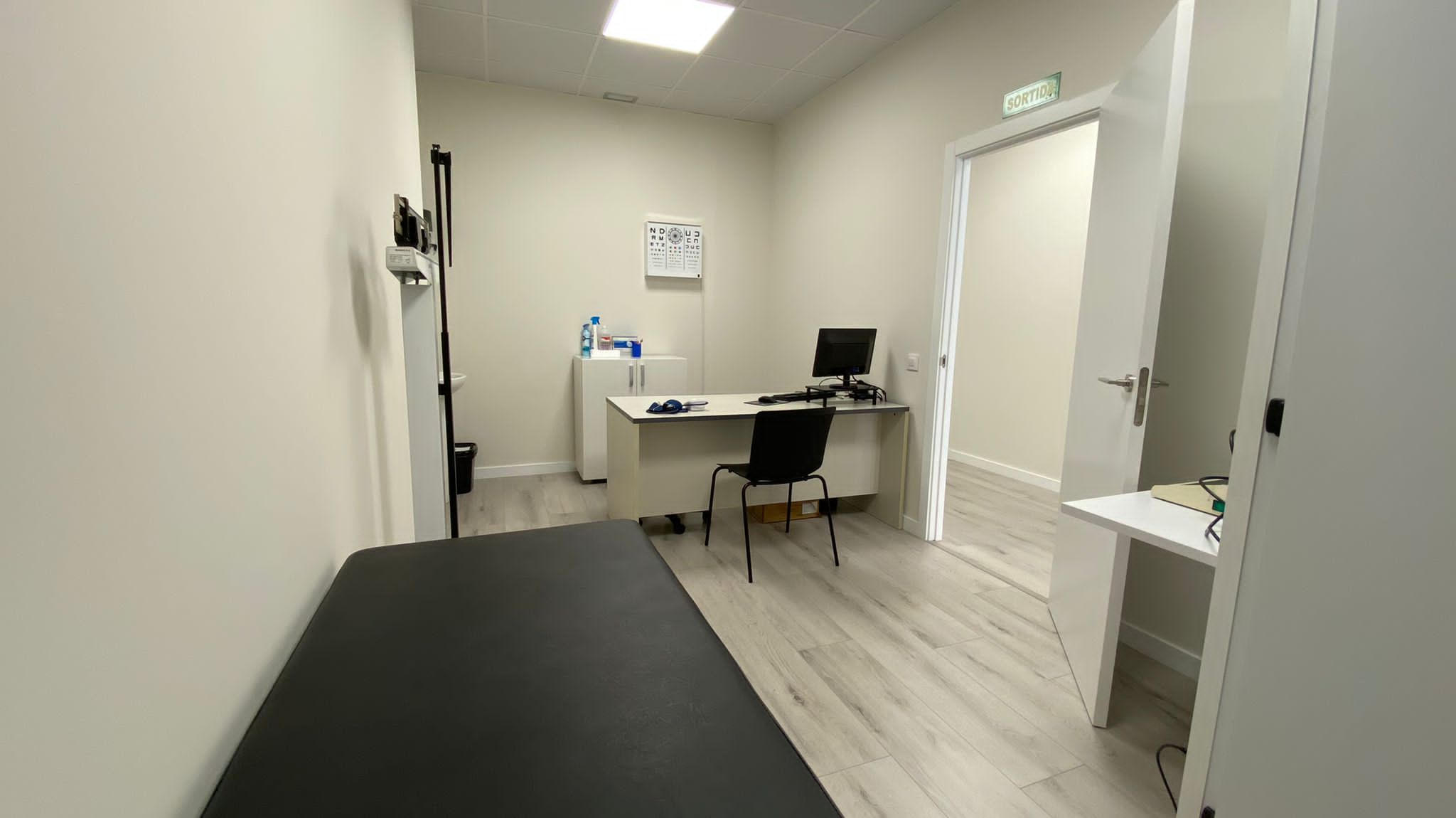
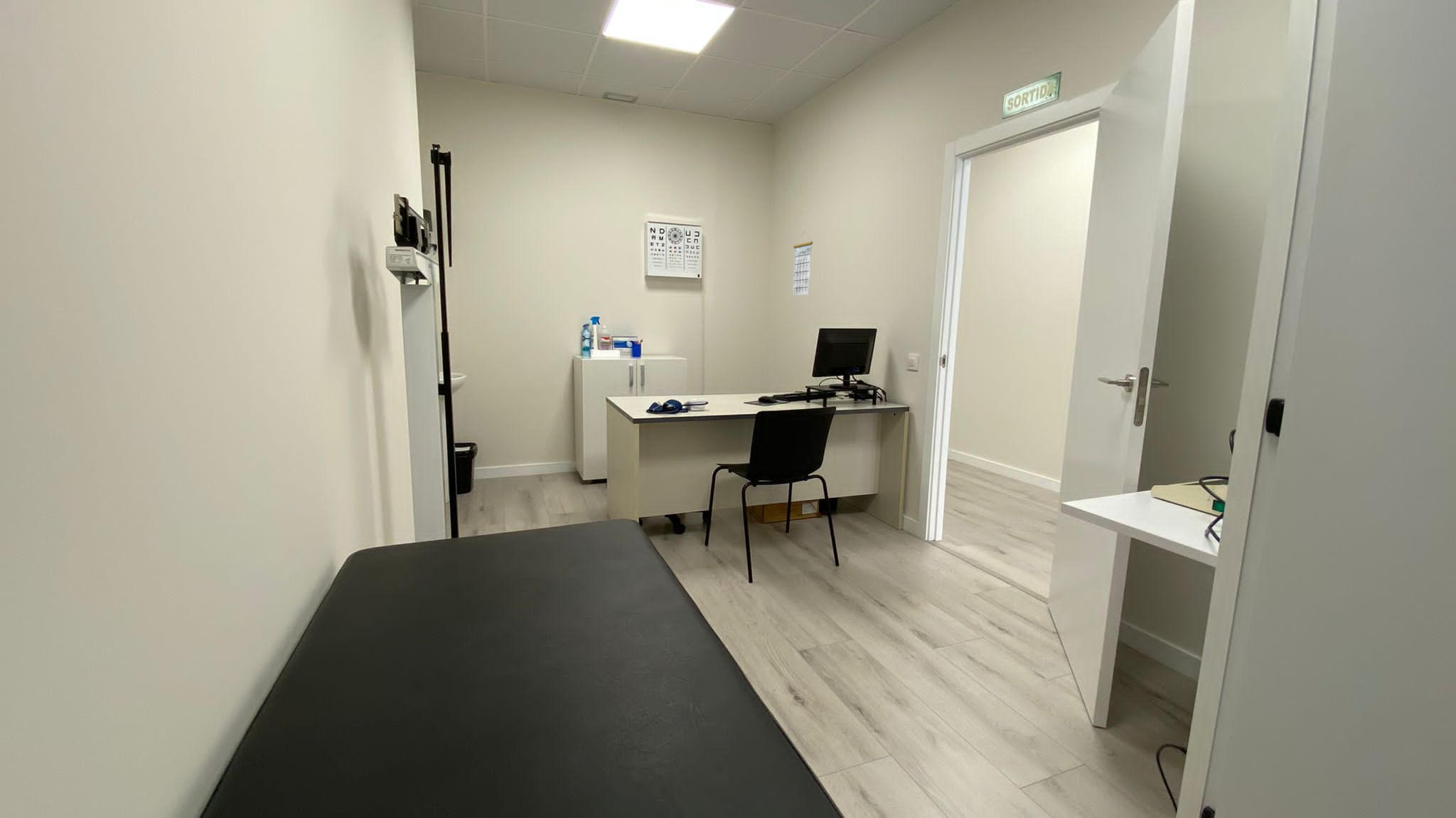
+ calendar [792,232,813,296]
